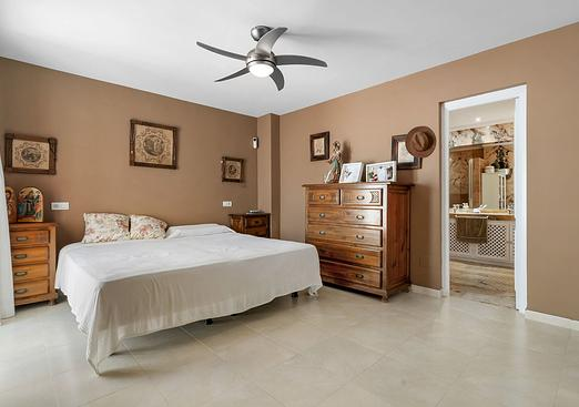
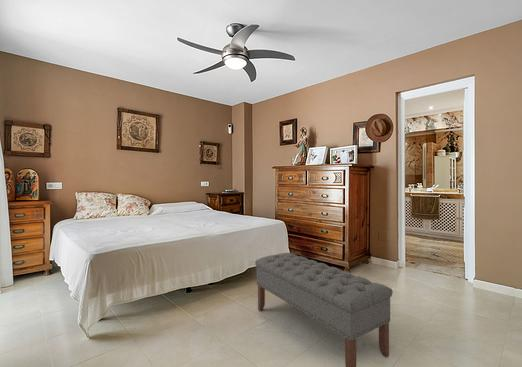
+ bench [254,252,394,367]
